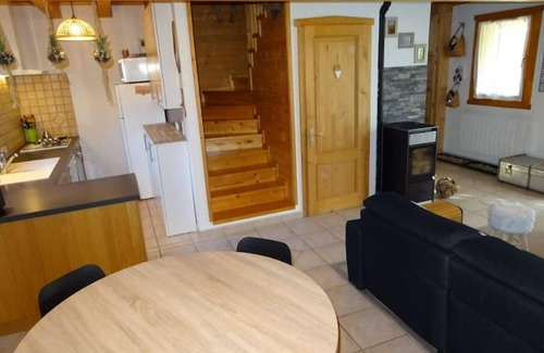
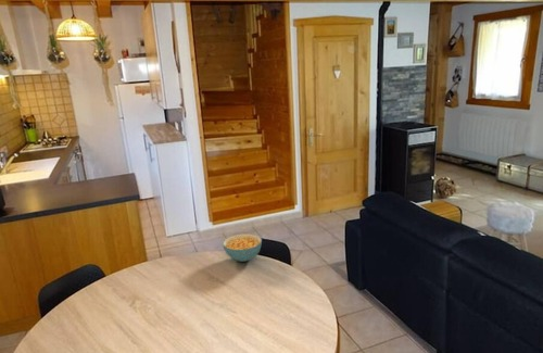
+ cereal bowl [222,232,263,263]
